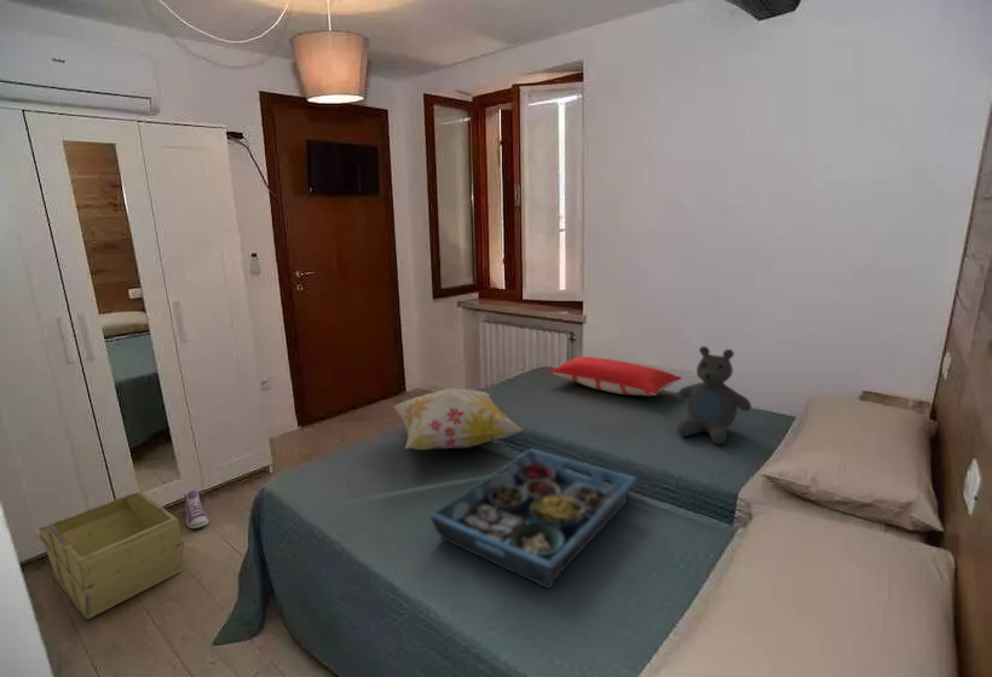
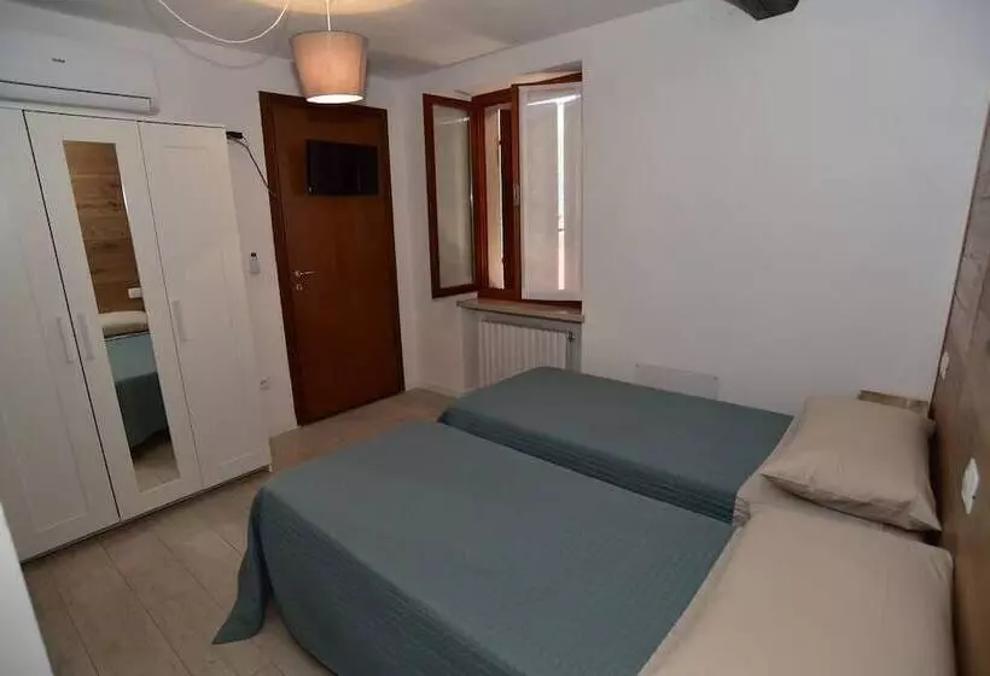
- decorative pillow [392,387,525,451]
- teddy bear [676,345,752,446]
- serving tray [428,447,639,590]
- pillow [548,355,684,397]
- sneaker [183,488,209,530]
- storage bin [38,491,185,620]
